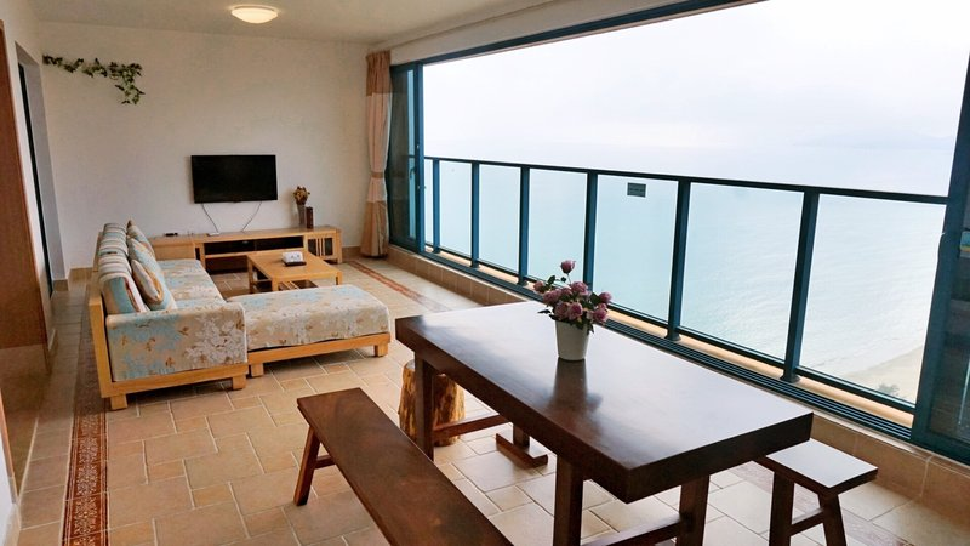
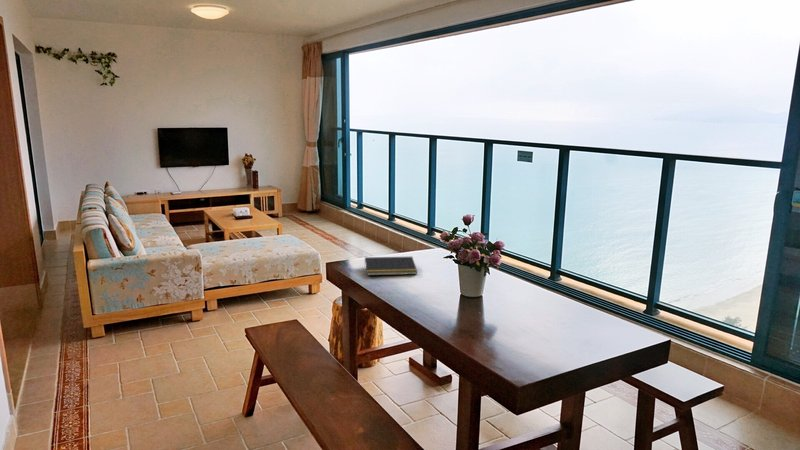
+ notepad [363,256,418,276]
